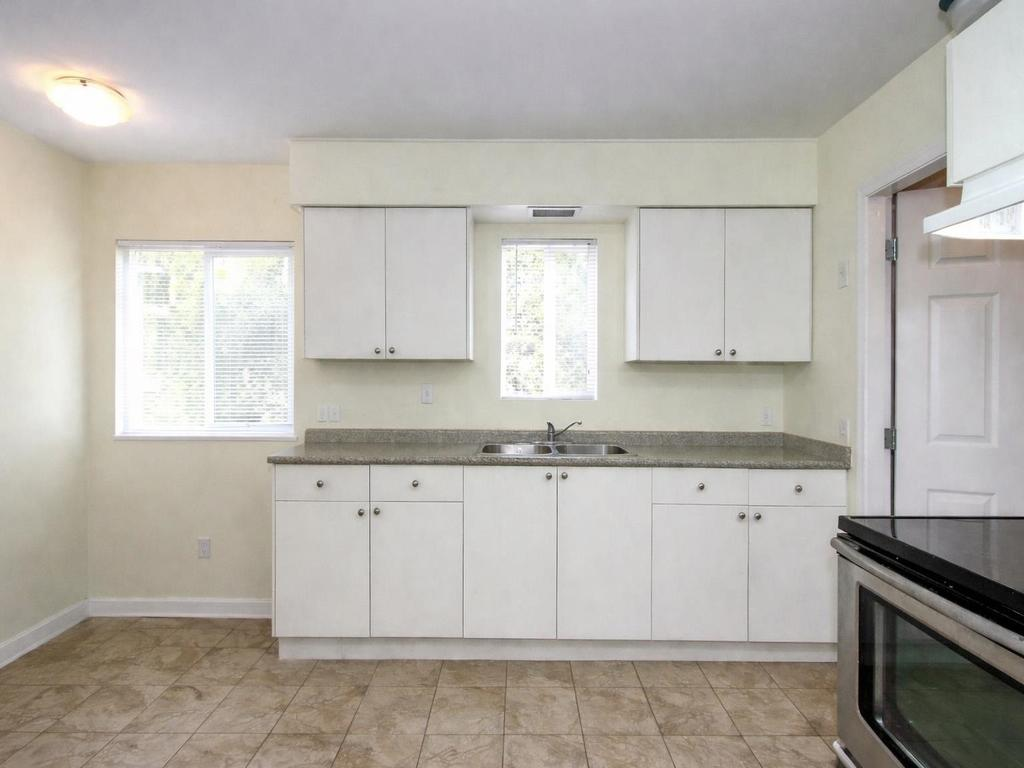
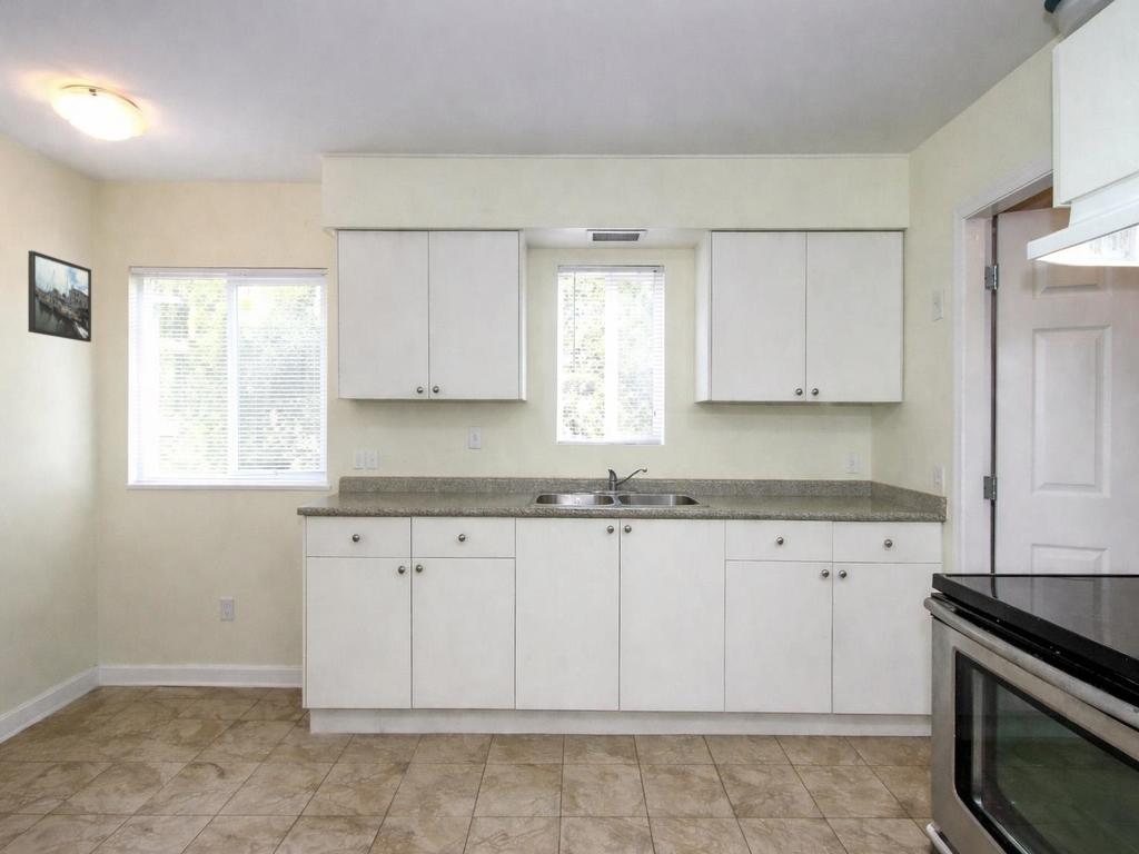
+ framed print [27,250,92,344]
